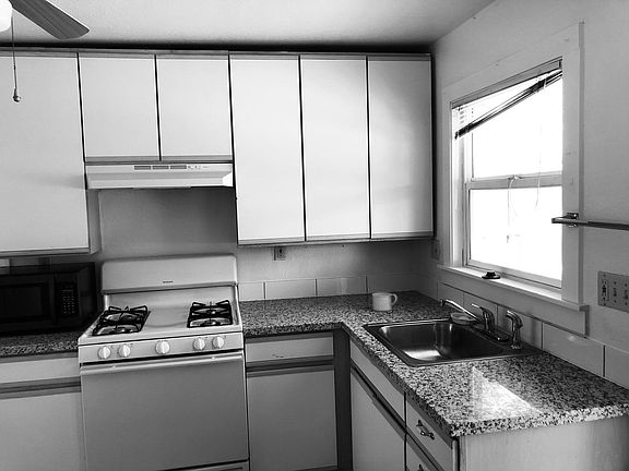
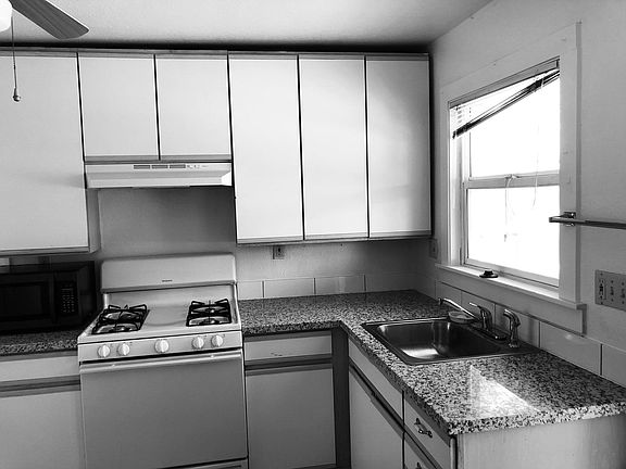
- mug [371,292,397,312]
